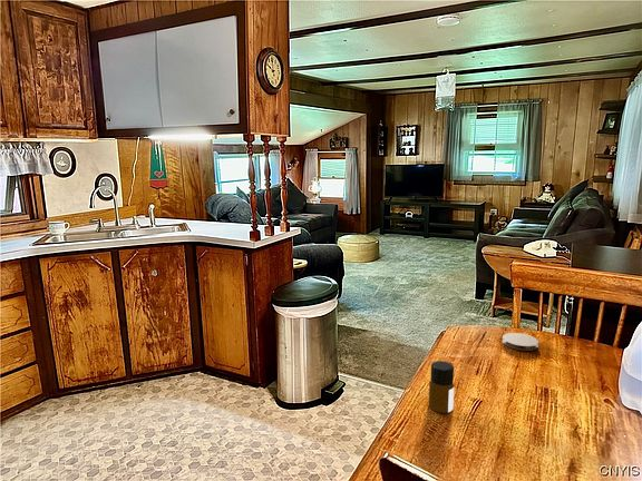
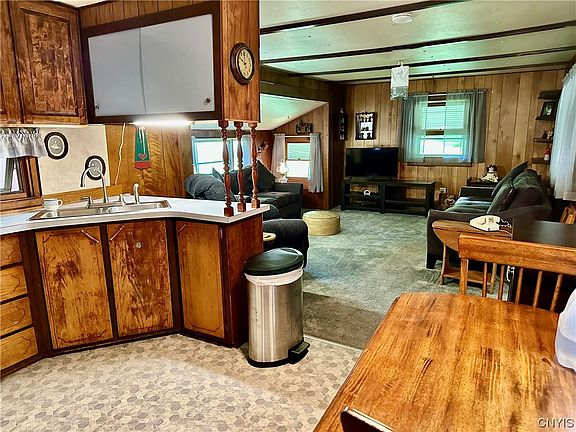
- coaster [502,332,539,352]
- bottle [428,360,455,414]
